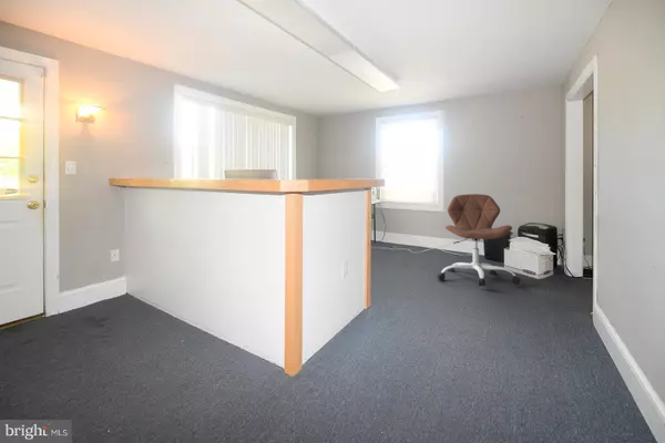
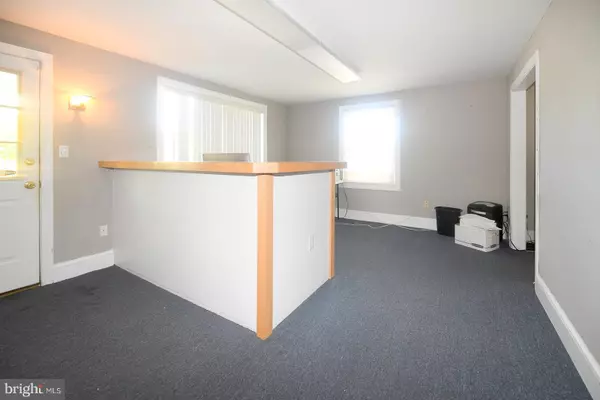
- office chair [436,193,522,288]
